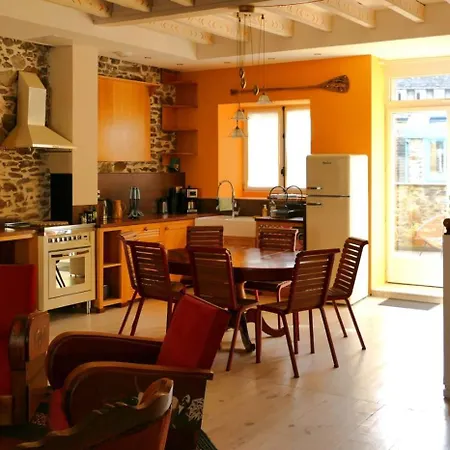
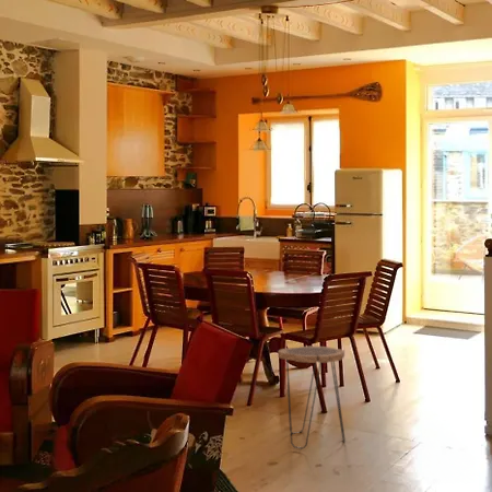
+ side table [277,345,347,450]
